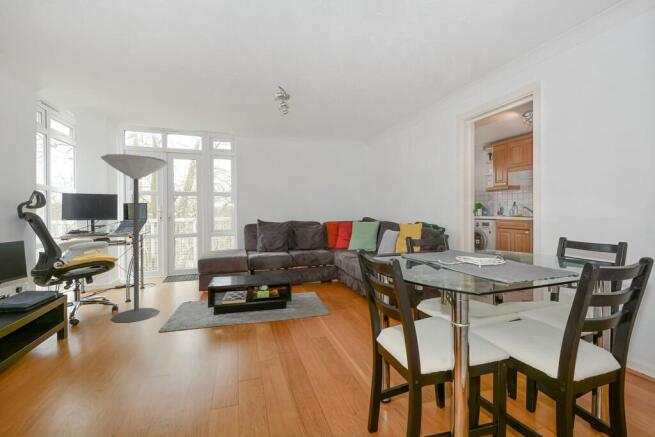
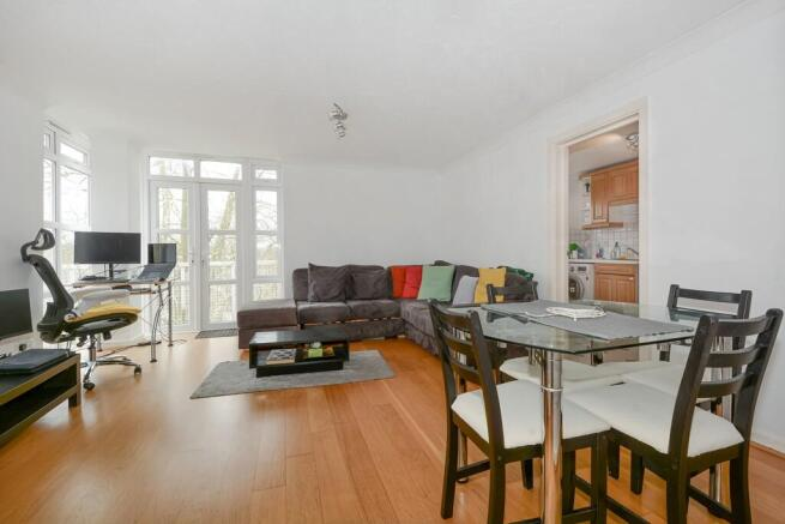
- floor lamp [100,153,168,323]
